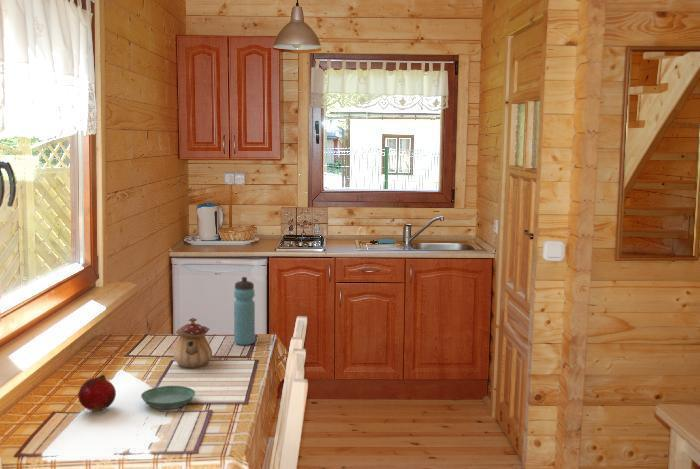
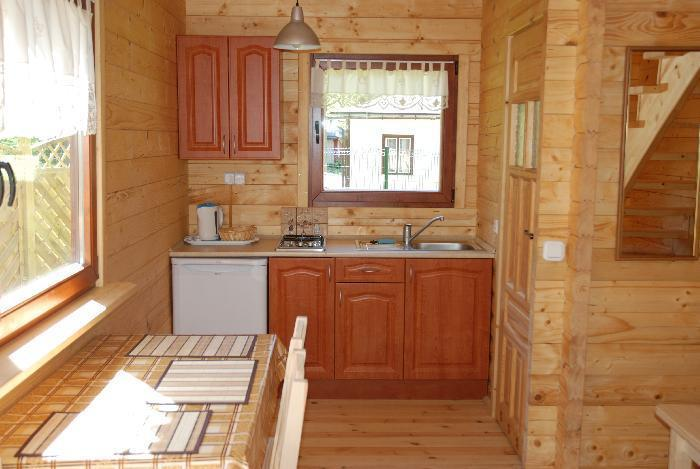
- saucer [140,385,196,410]
- water bottle [233,276,256,346]
- teapot [173,317,214,369]
- fruit [77,374,117,412]
